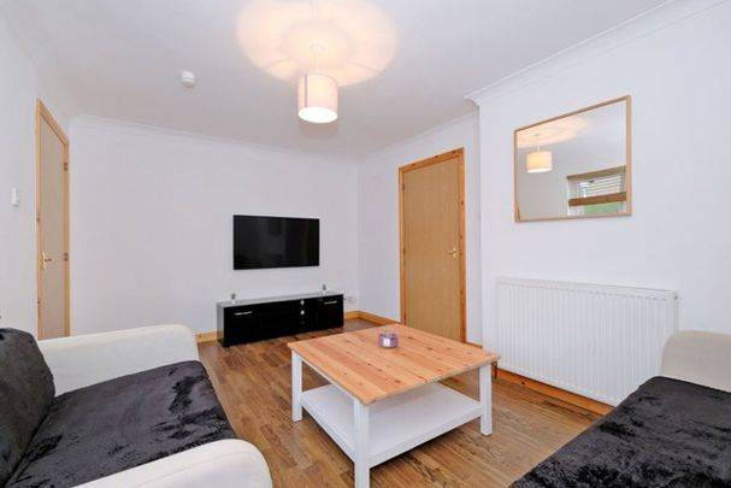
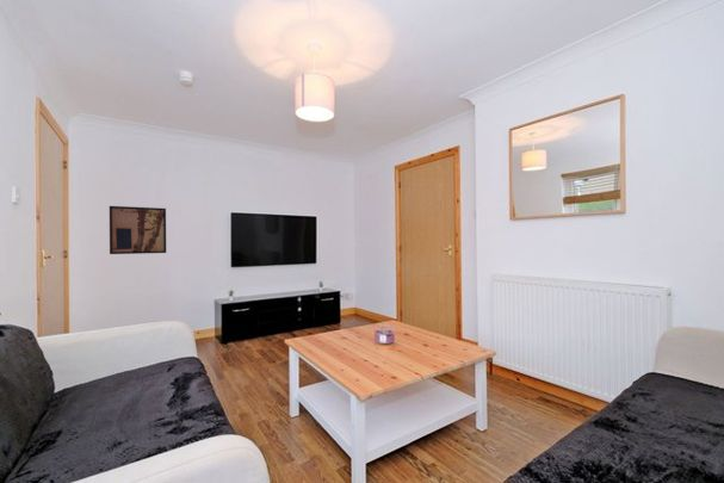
+ wall art [109,205,167,255]
